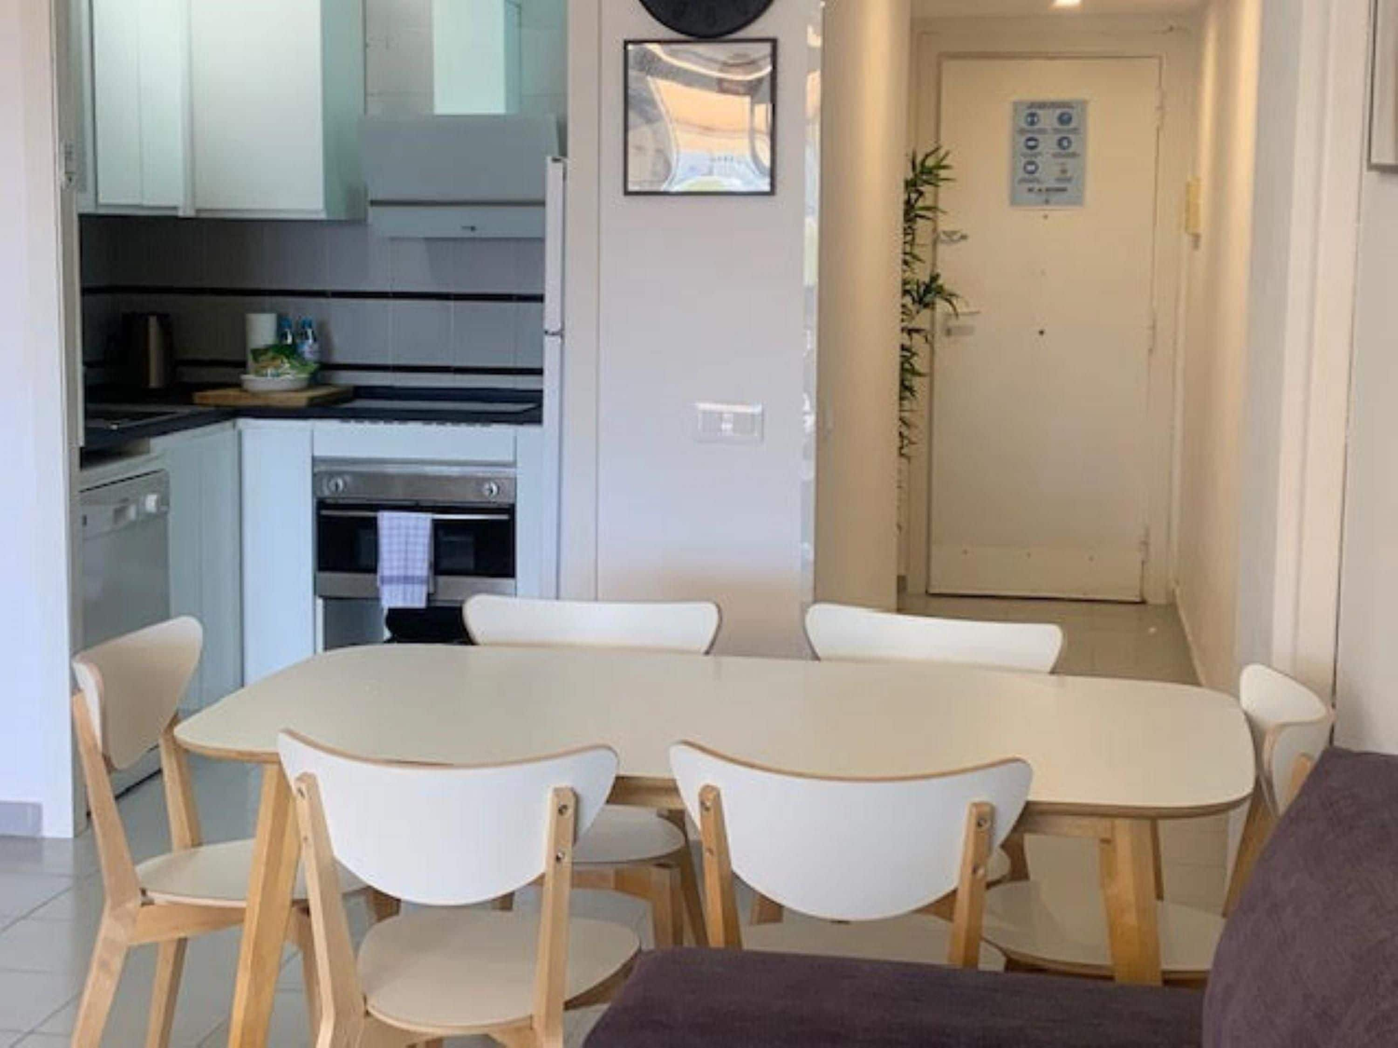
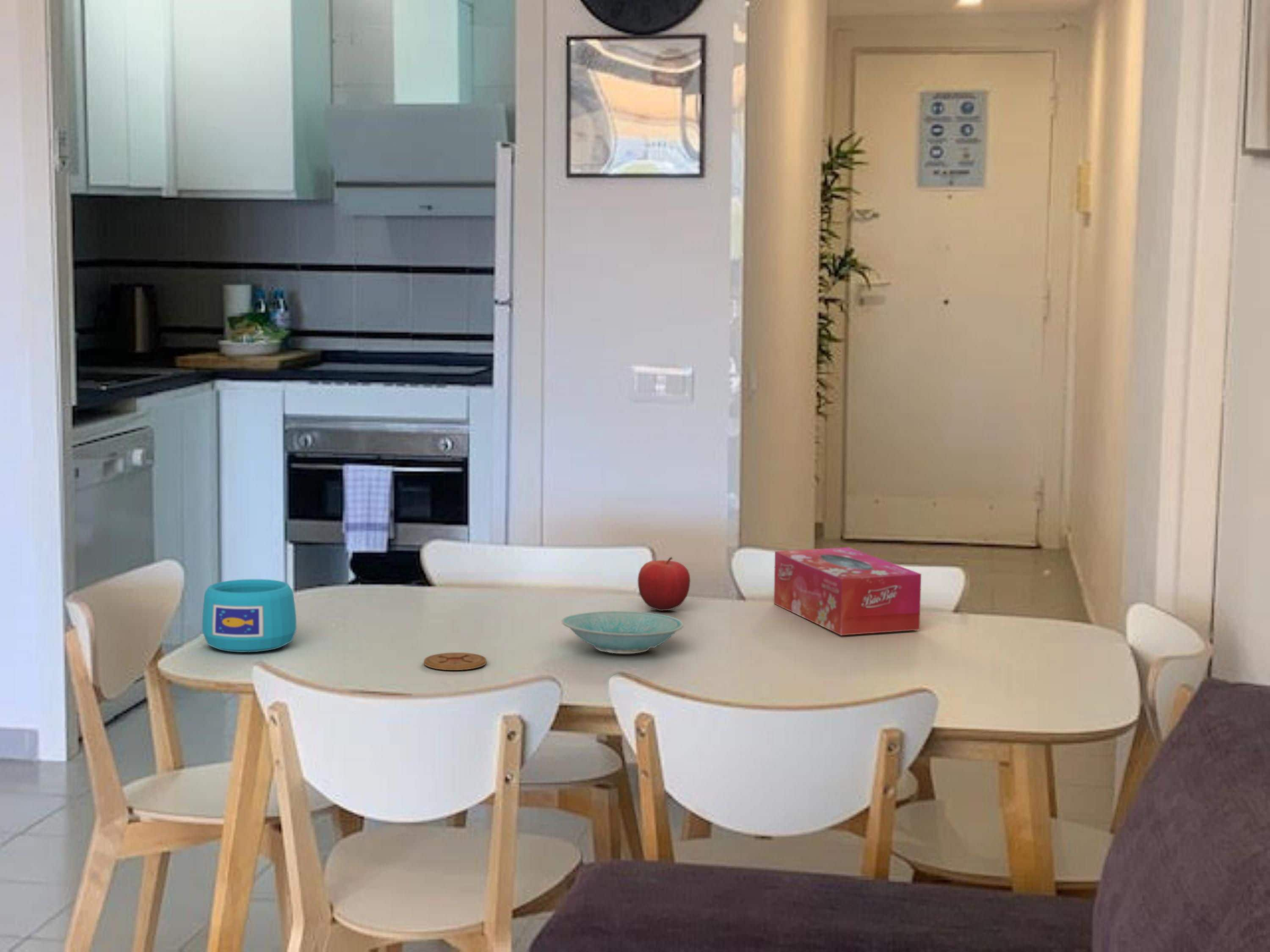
+ coaster [423,652,487,671]
+ tissue box [773,547,922,636]
+ cup [202,579,297,653]
+ bowl [561,611,684,654]
+ fruit [637,556,691,611]
